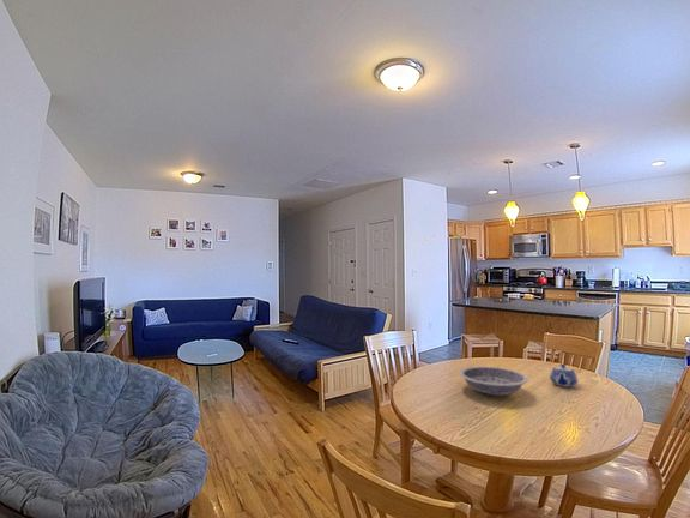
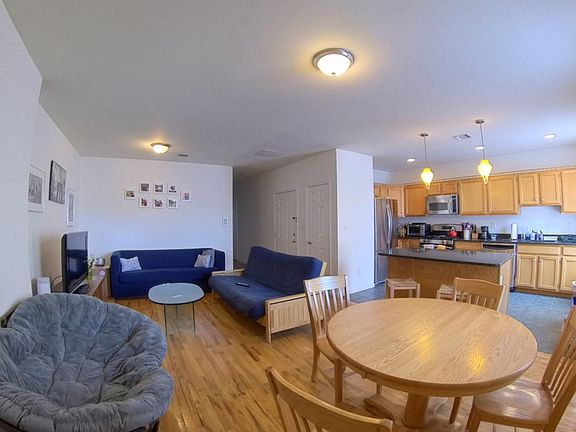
- teapot [549,363,579,389]
- bowl [458,365,529,397]
